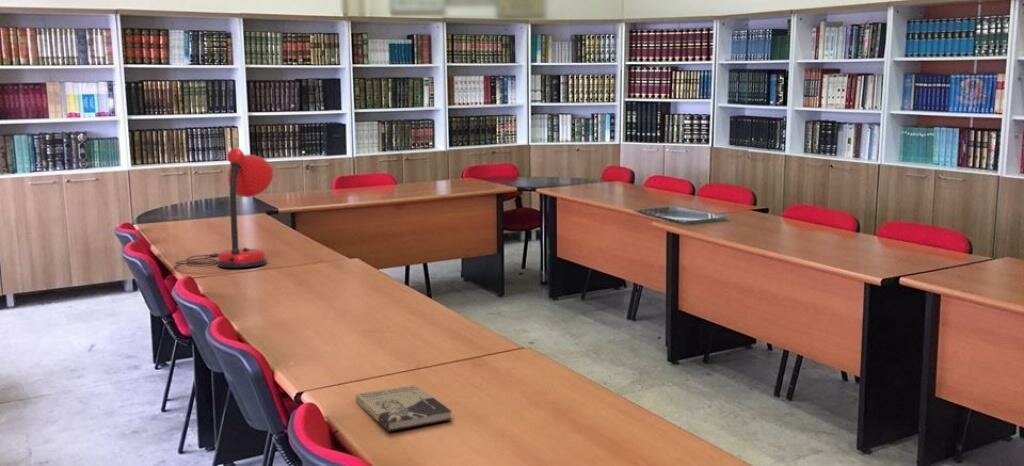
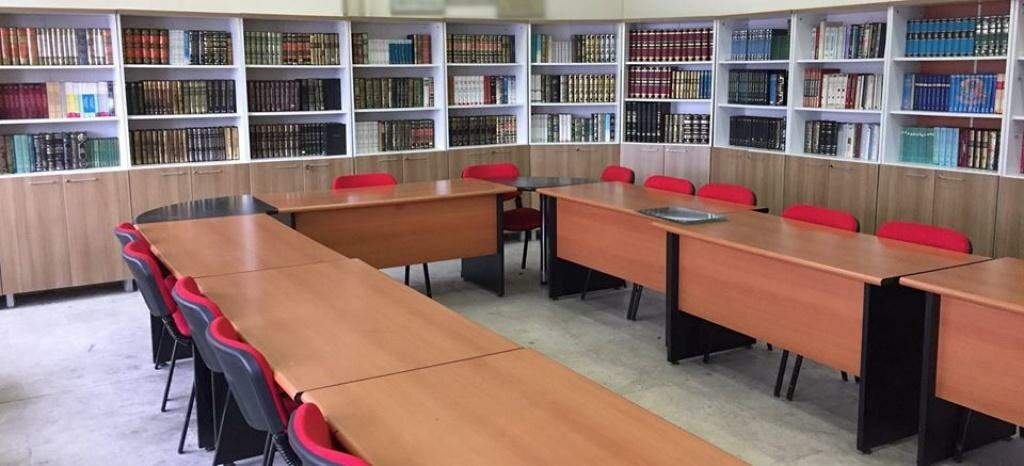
- book [355,384,453,432]
- desk lamp [173,148,274,269]
